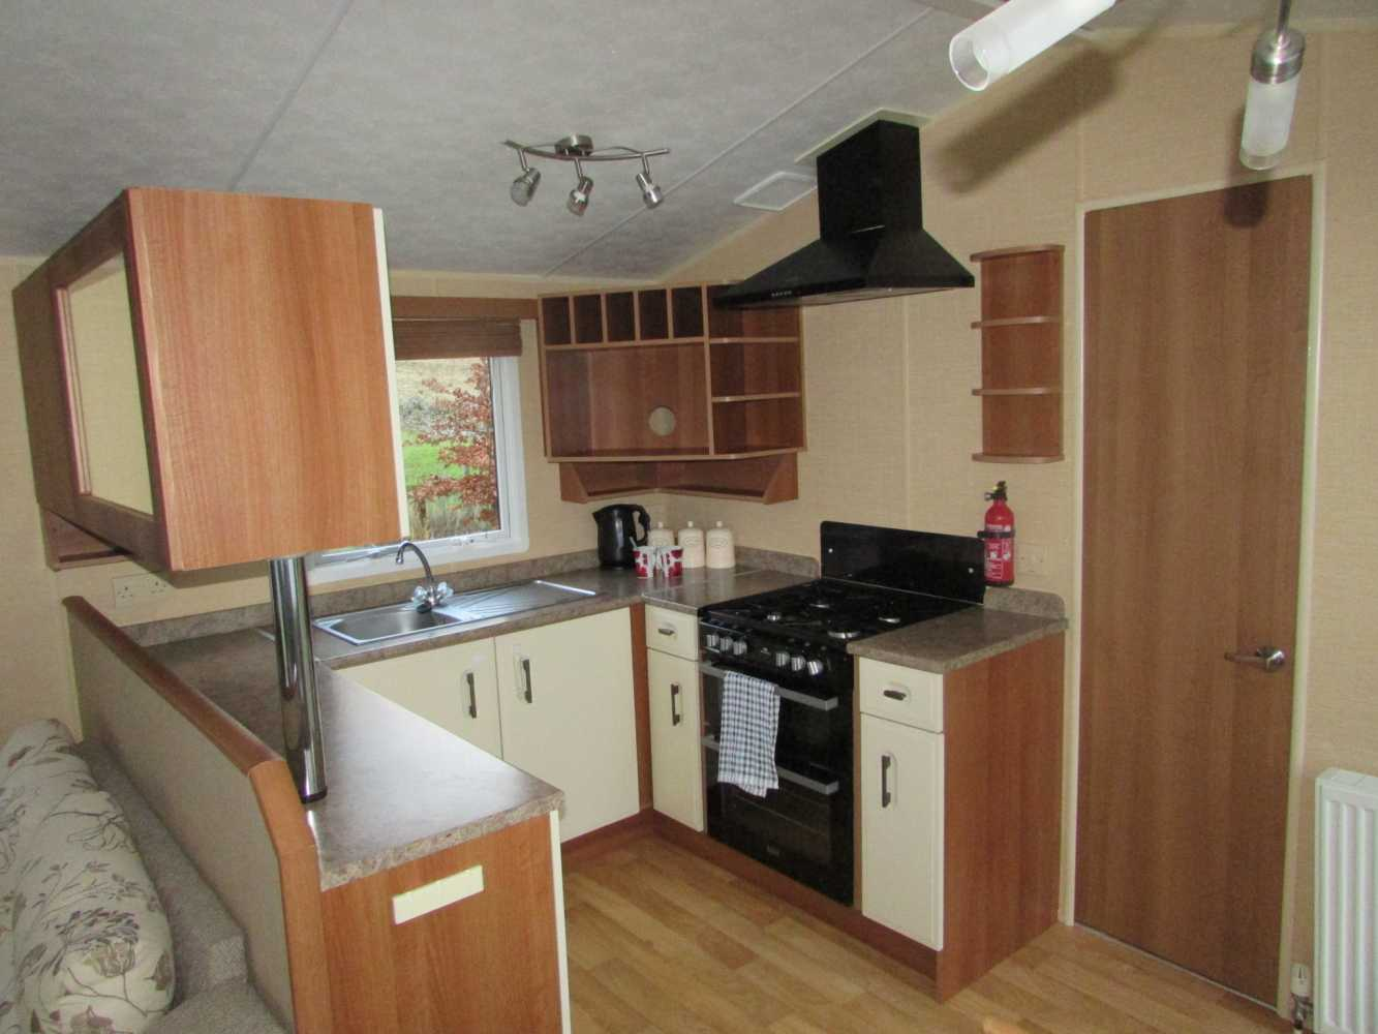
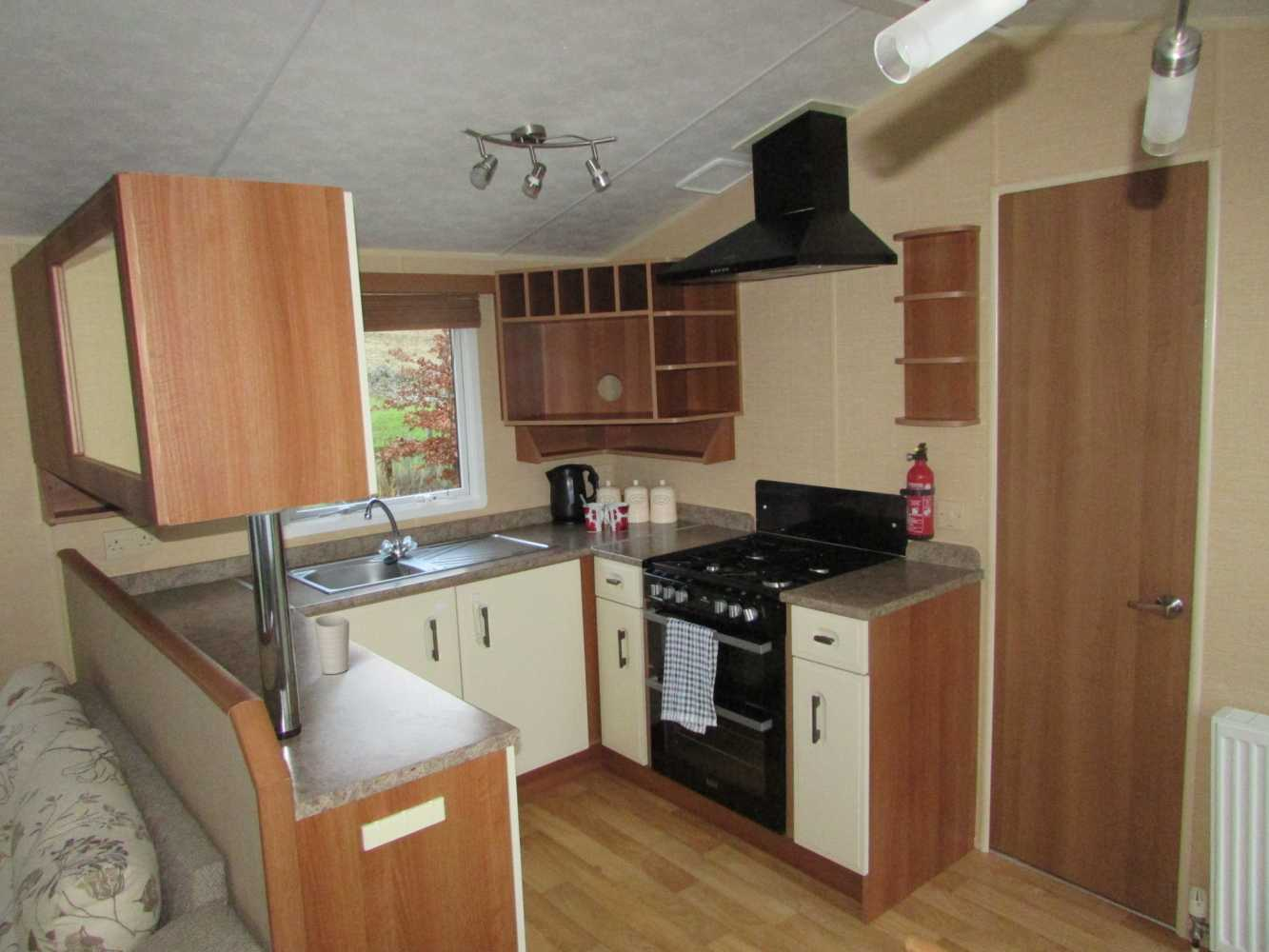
+ cup [313,614,350,675]
